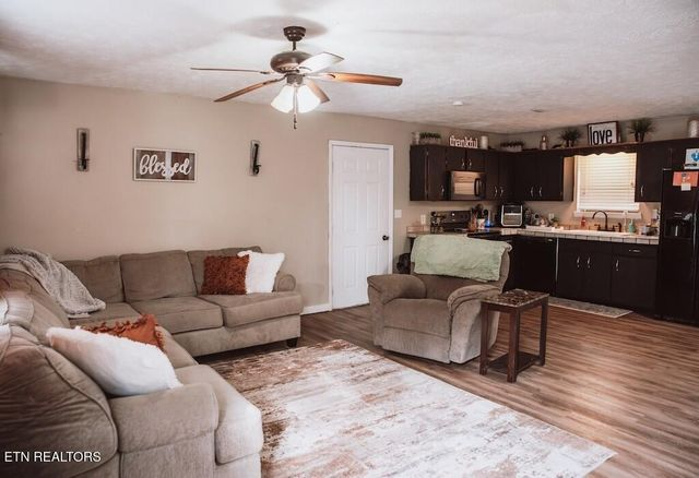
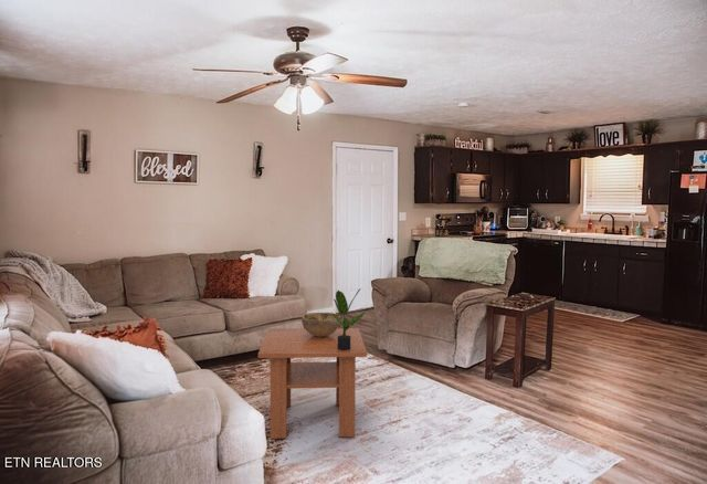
+ potted plant [331,287,366,350]
+ coffee table [257,327,368,440]
+ decorative bowl [300,312,342,337]
